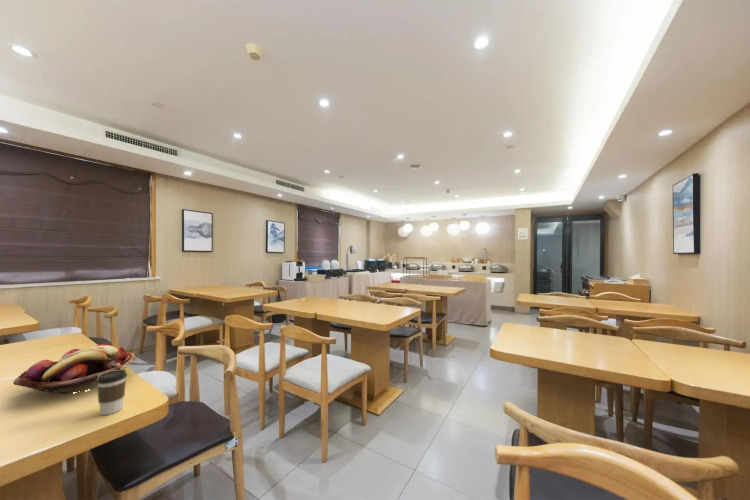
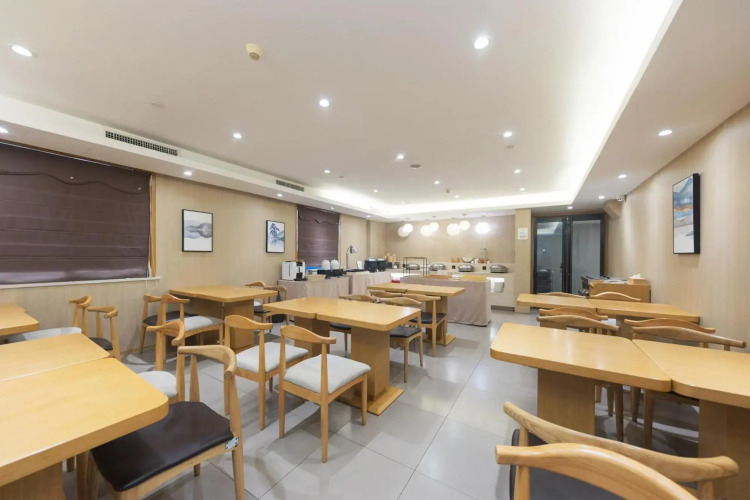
- fruit basket [12,343,138,395]
- coffee cup [95,368,128,416]
